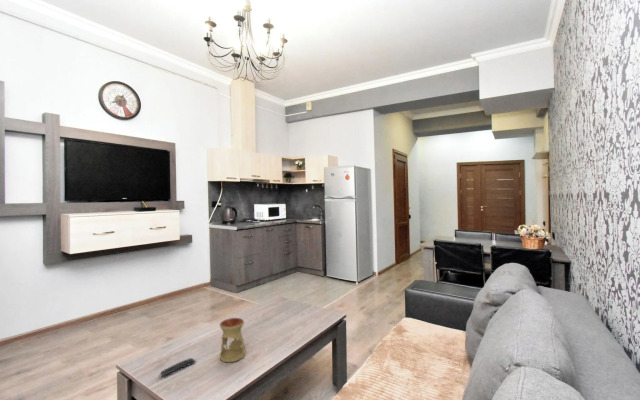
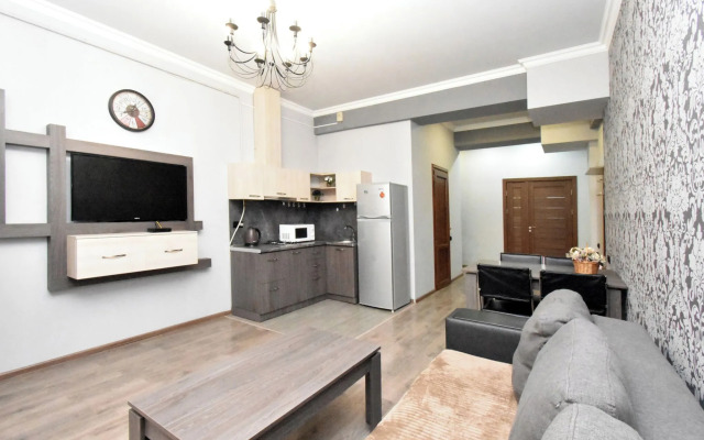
- remote control [158,357,196,377]
- oil burner [219,317,246,363]
